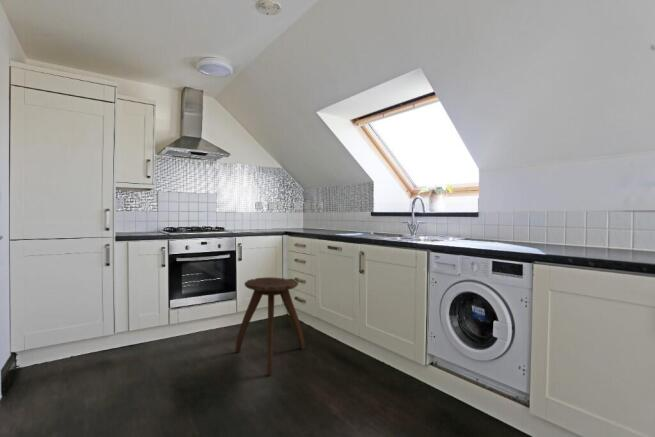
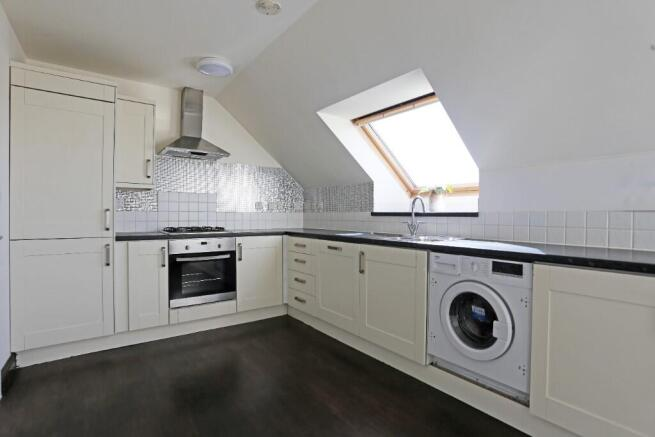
- stool [234,276,306,377]
